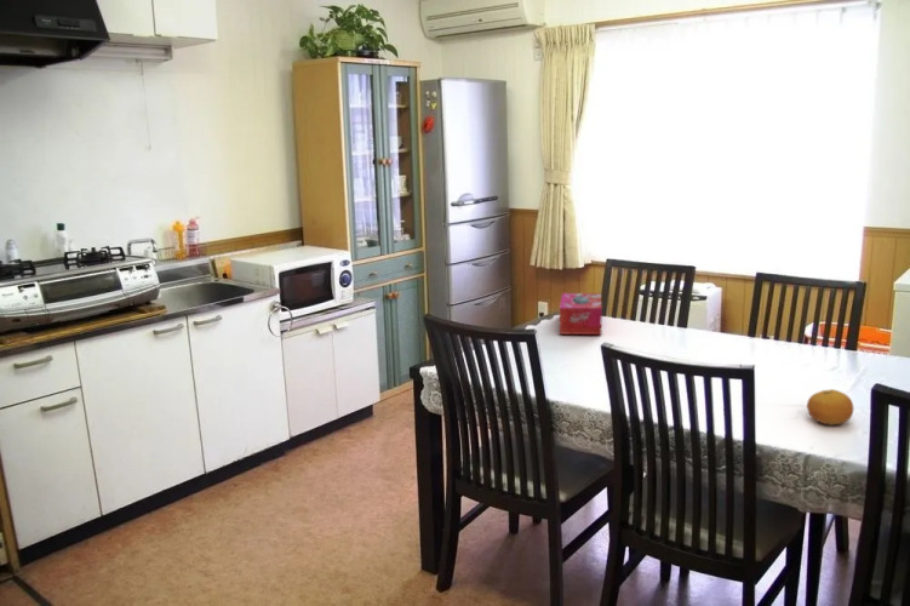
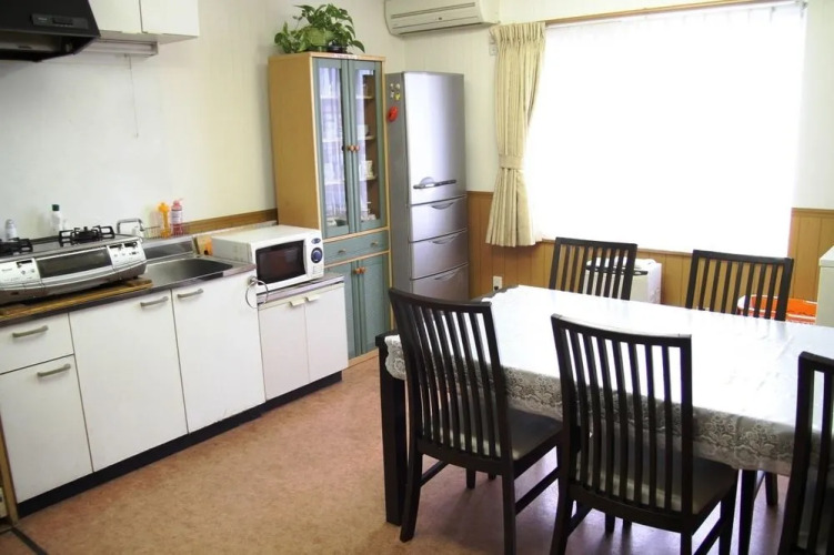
- tissue box [559,292,603,336]
- fruit [806,388,854,425]
